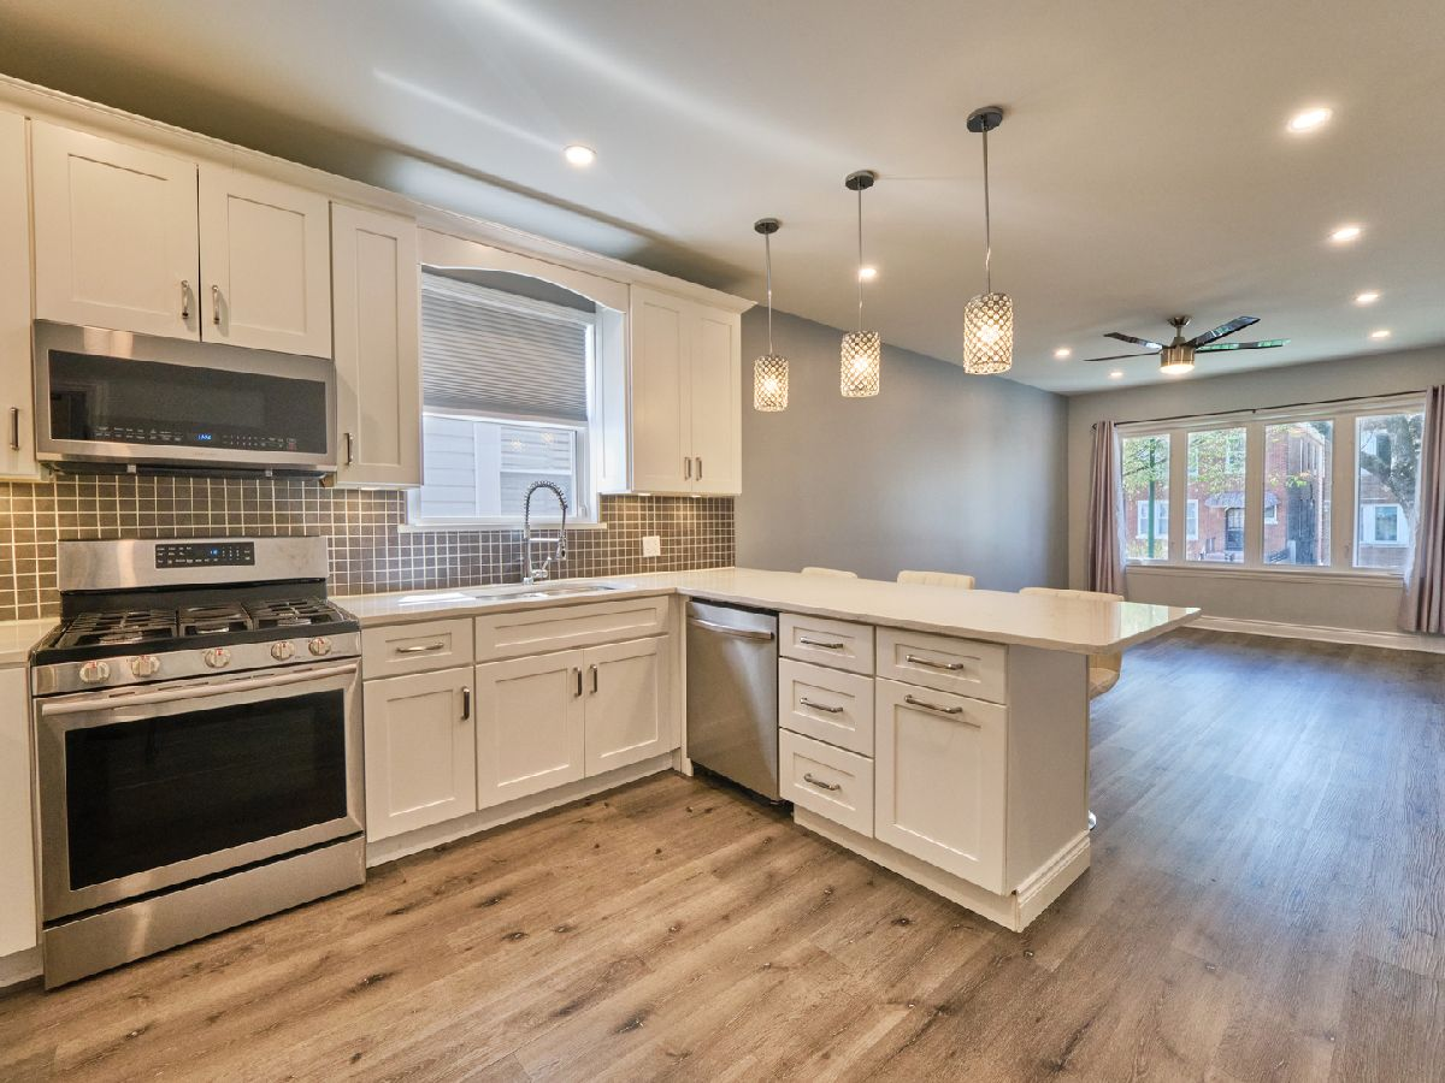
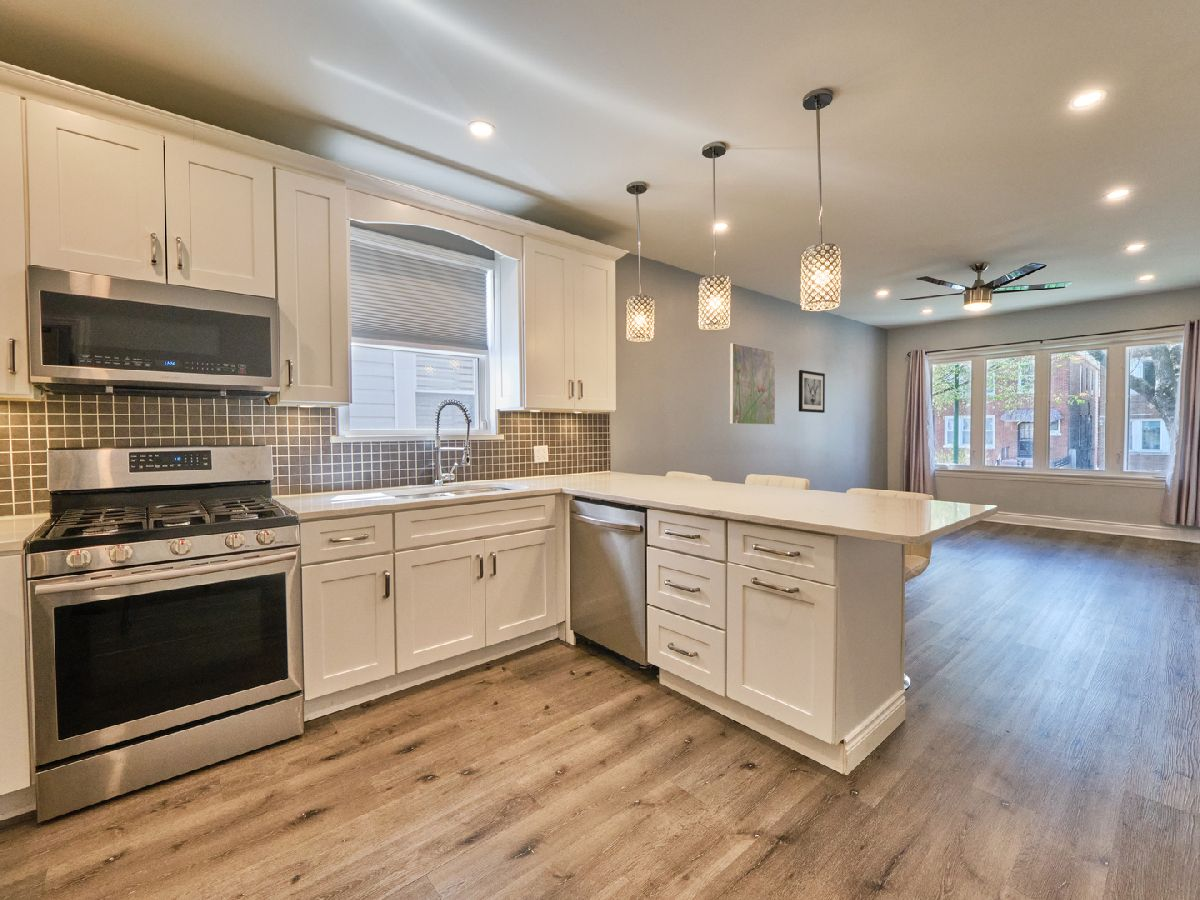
+ wall art [798,369,826,414]
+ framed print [729,342,776,426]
